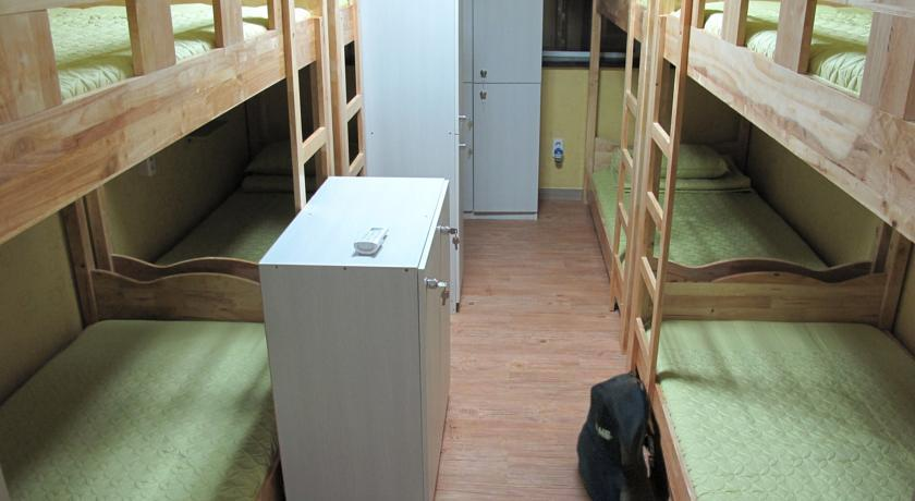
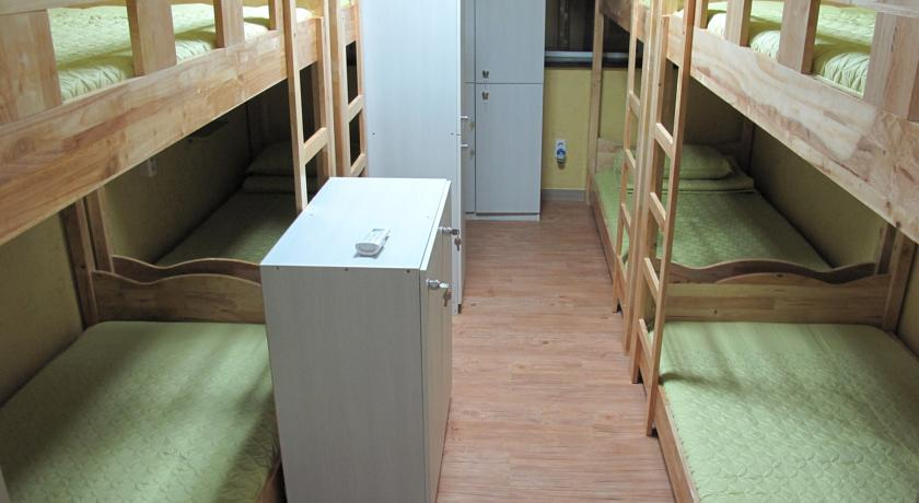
- backpack [575,369,671,501]
